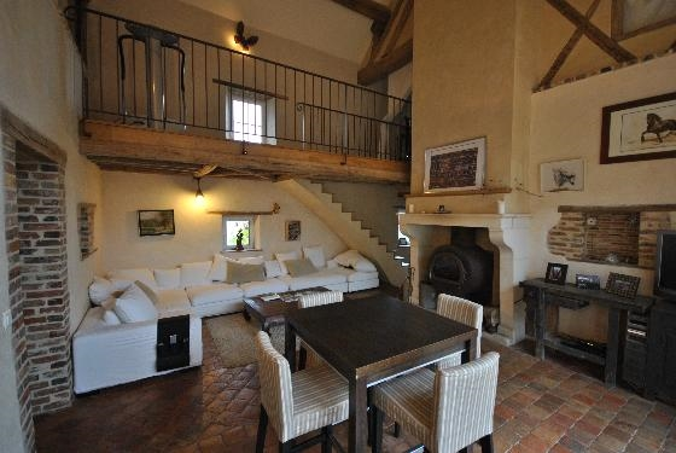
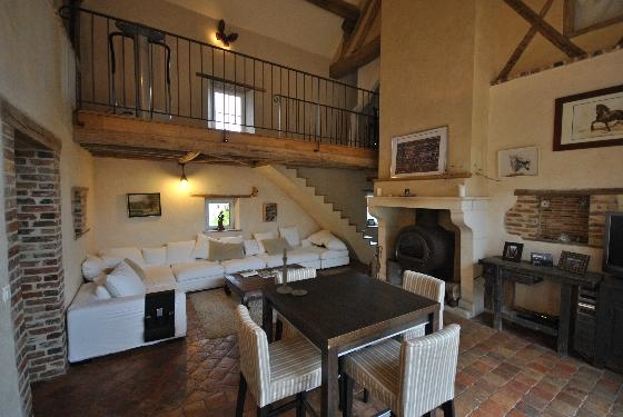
+ candlestick [276,247,308,297]
